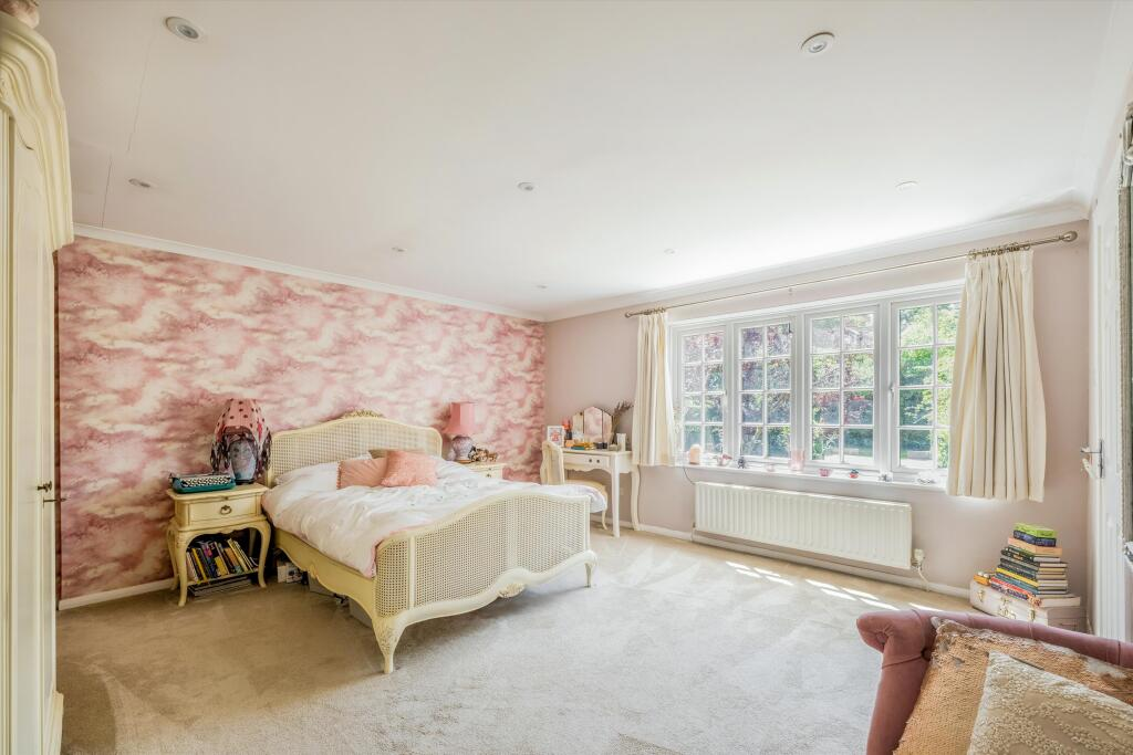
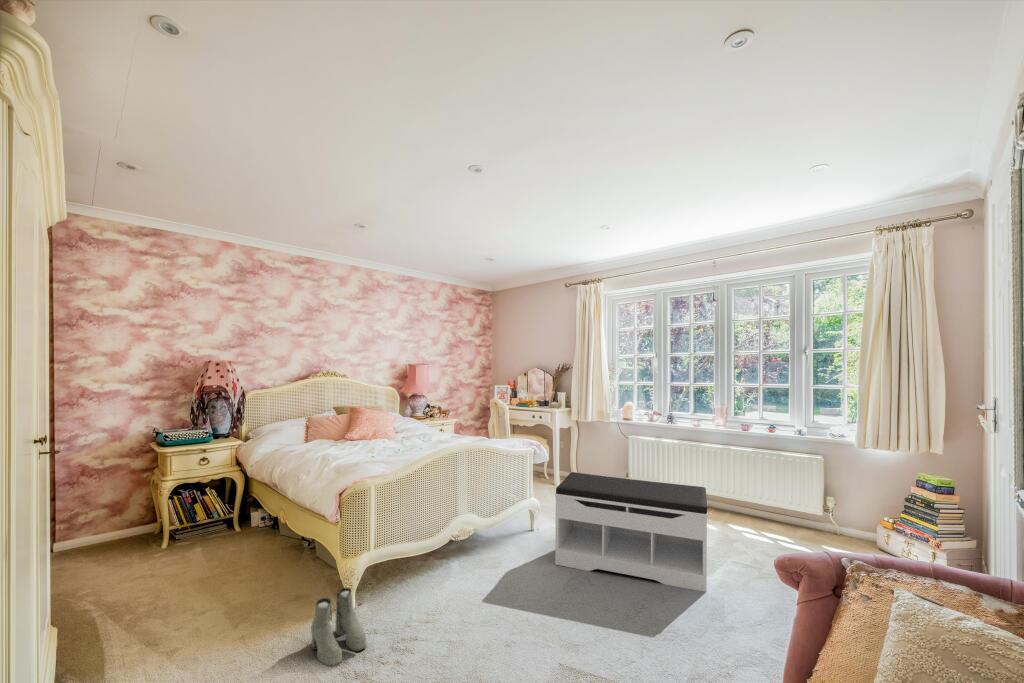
+ boots [310,587,367,668]
+ bench [554,471,709,593]
